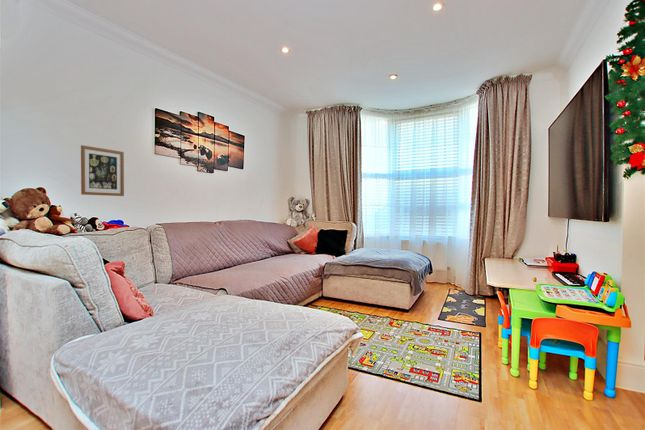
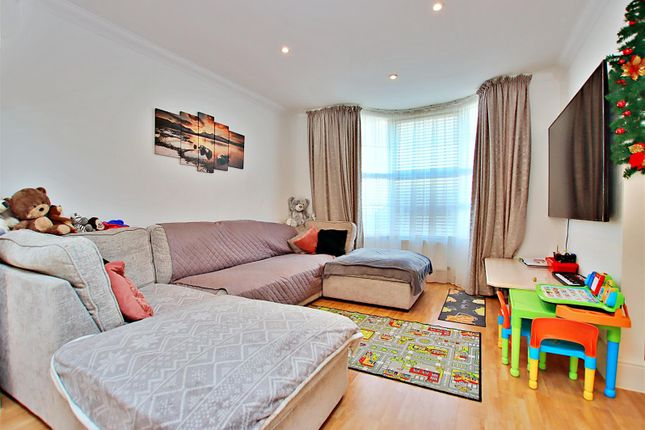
- wall art [80,144,125,197]
